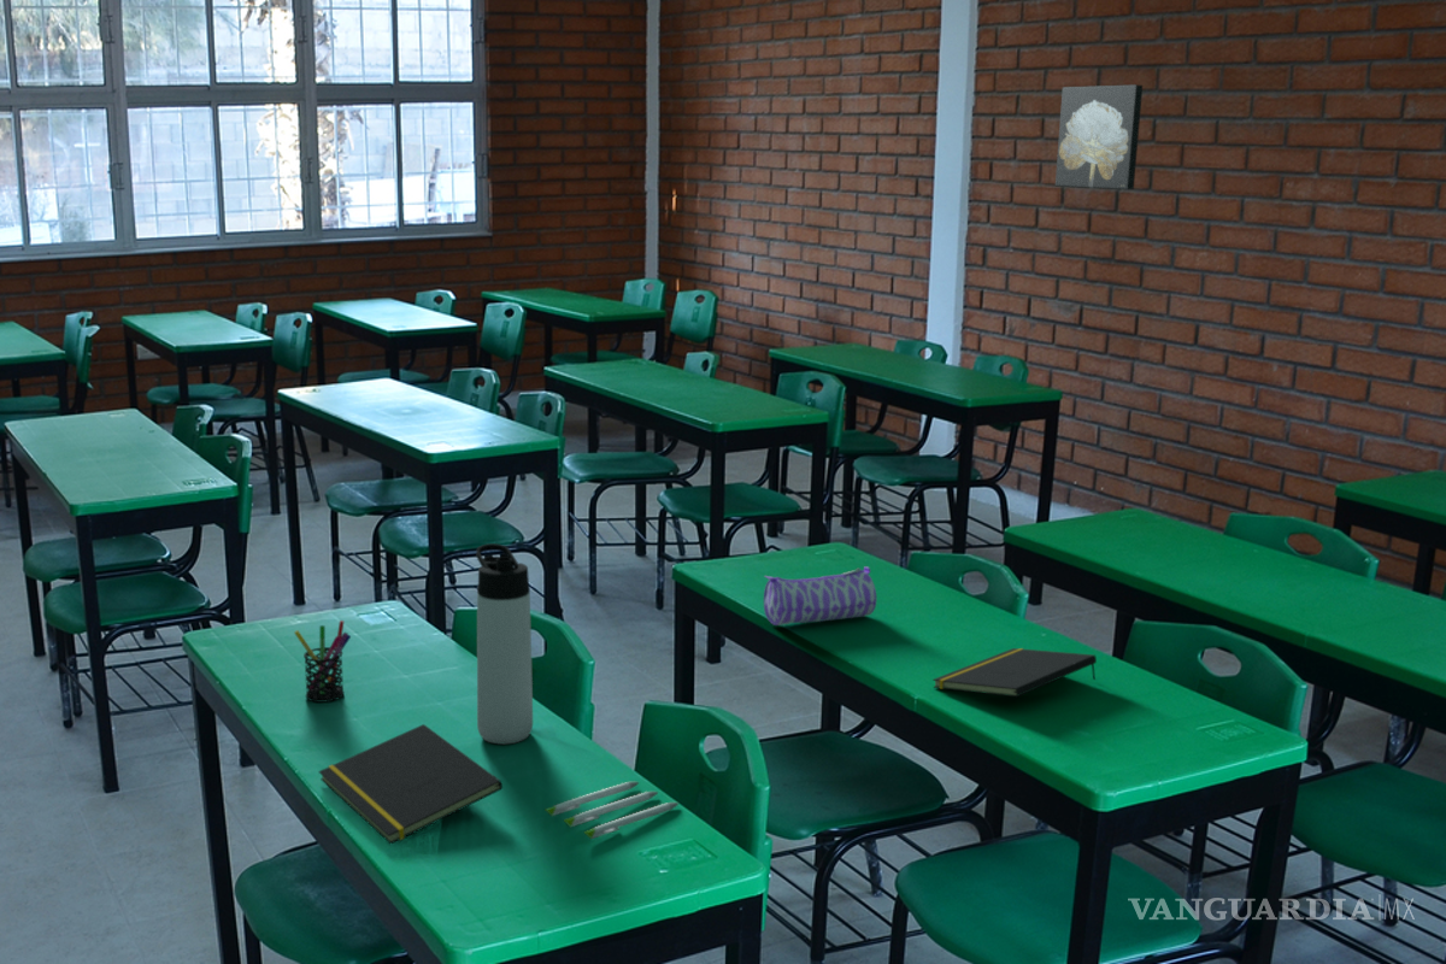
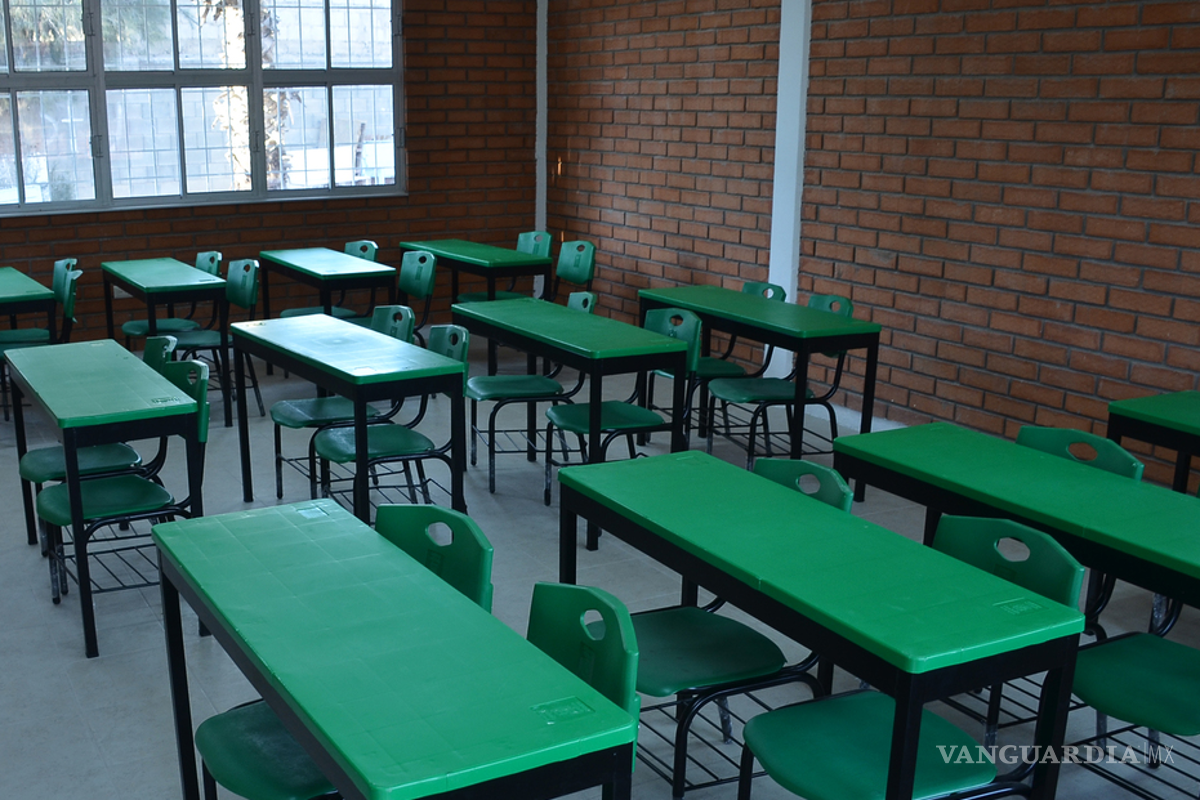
- pen holder [293,619,352,704]
- thermos bottle [475,542,534,745]
- notepad [931,647,1098,698]
- notepad [317,723,504,846]
- pencil case [763,565,877,627]
- wall art [1054,83,1144,190]
- pen [543,781,680,840]
